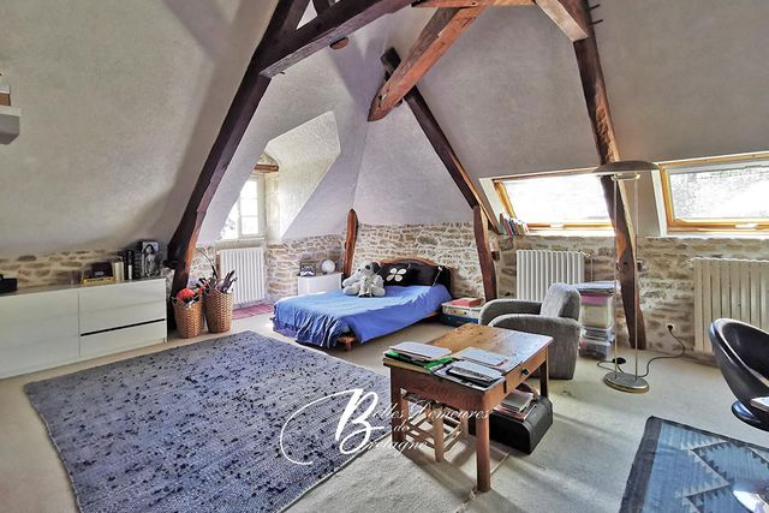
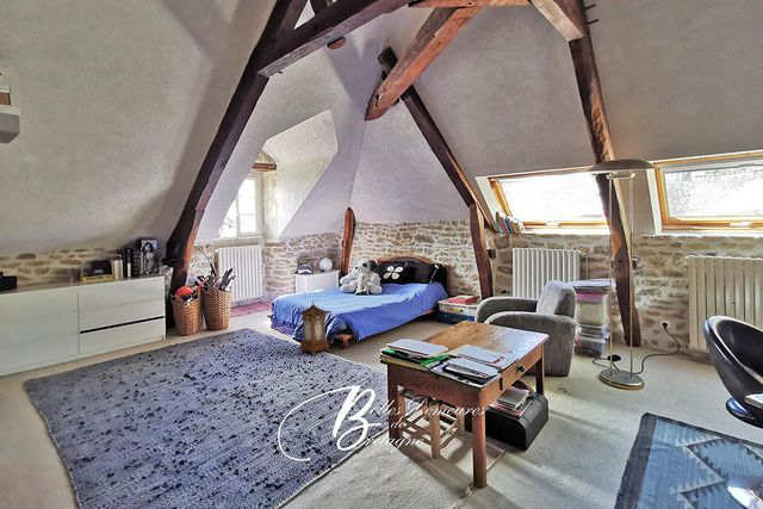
+ lantern [294,300,331,356]
